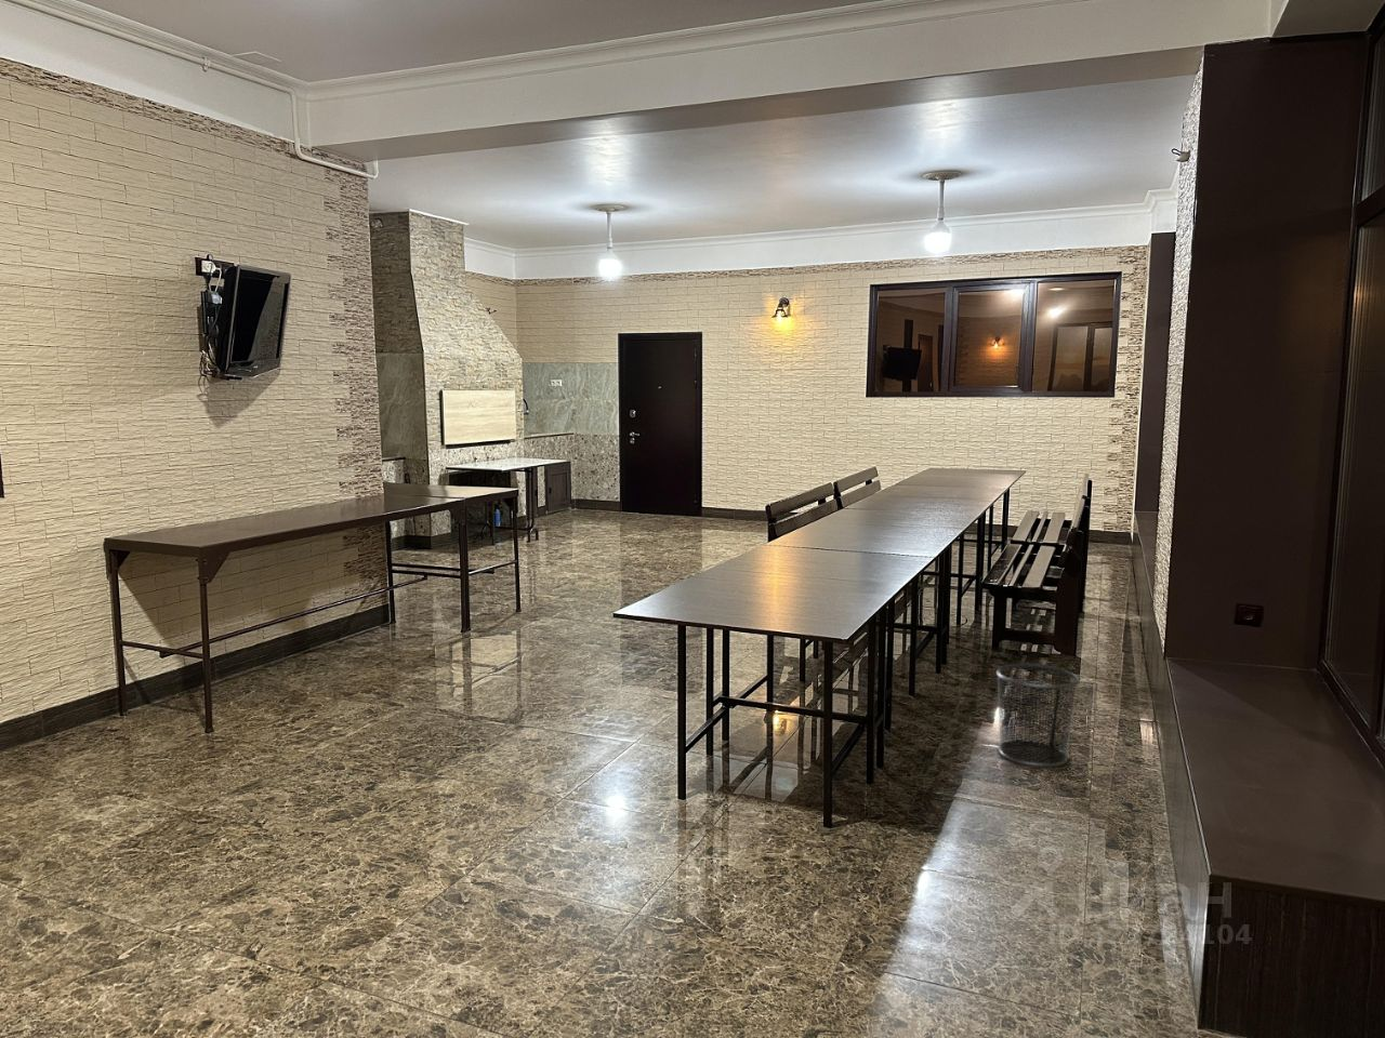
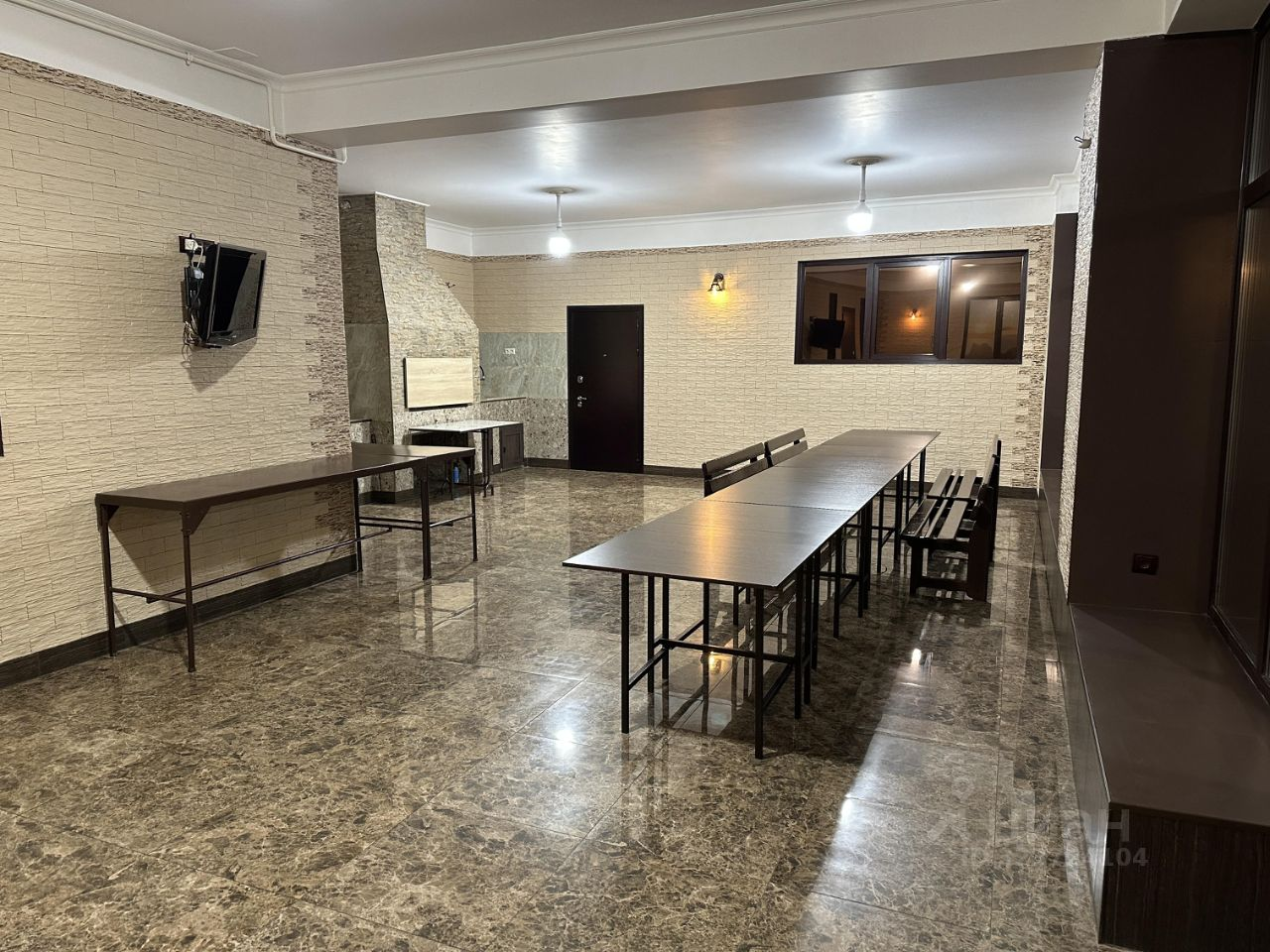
- trash can [996,663,1081,769]
